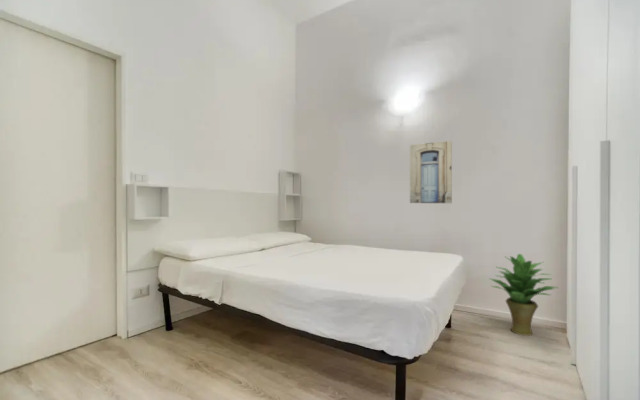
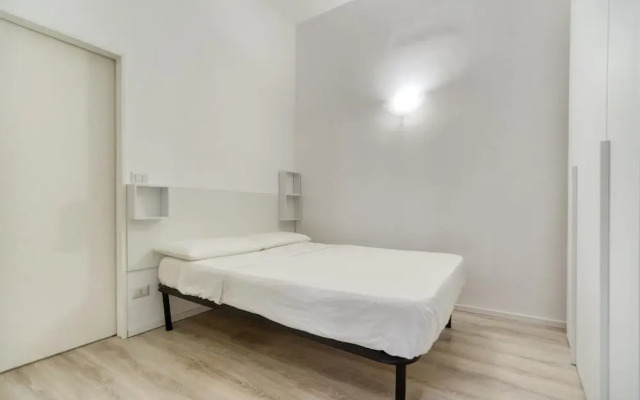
- wall art [409,140,453,204]
- potted plant [488,253,560,337]
